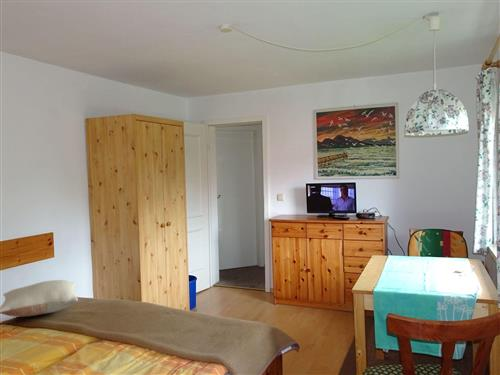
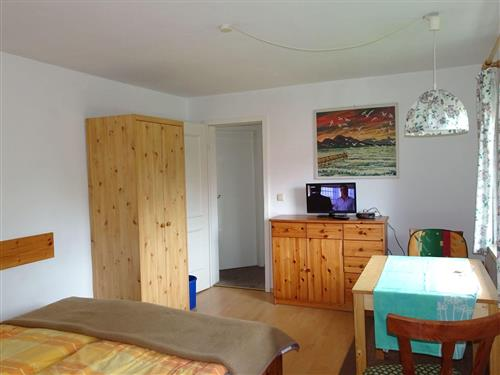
- pillow [0,279,79,318]
